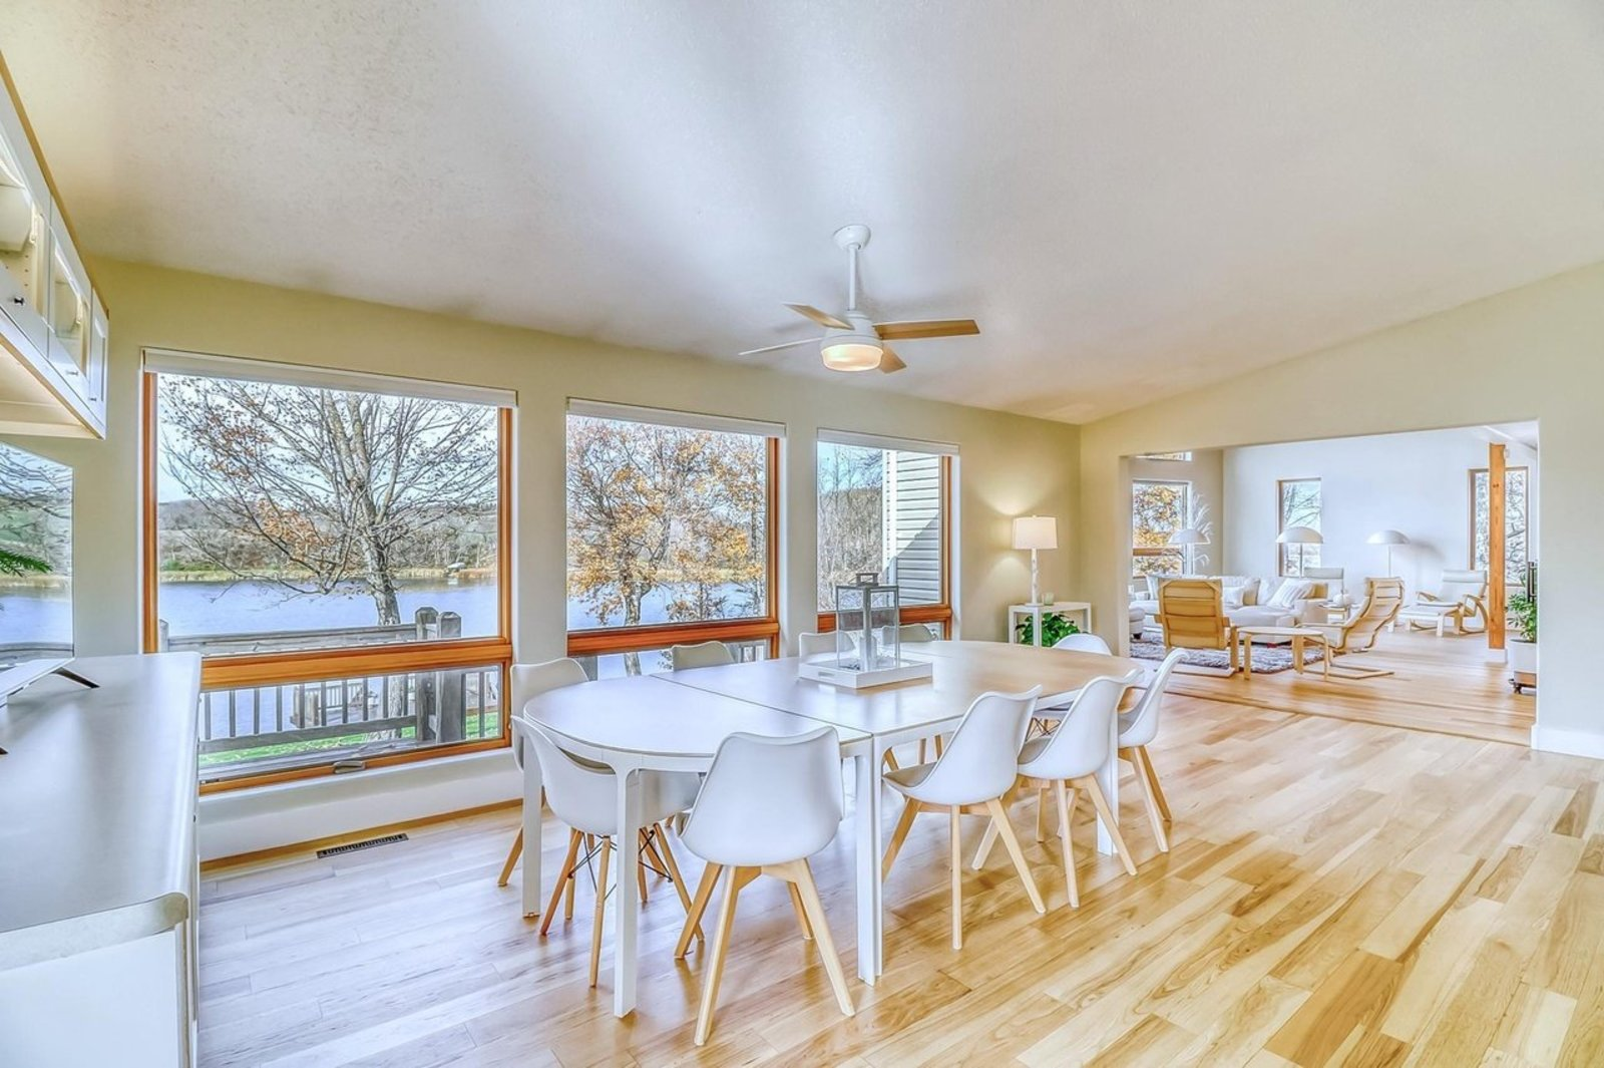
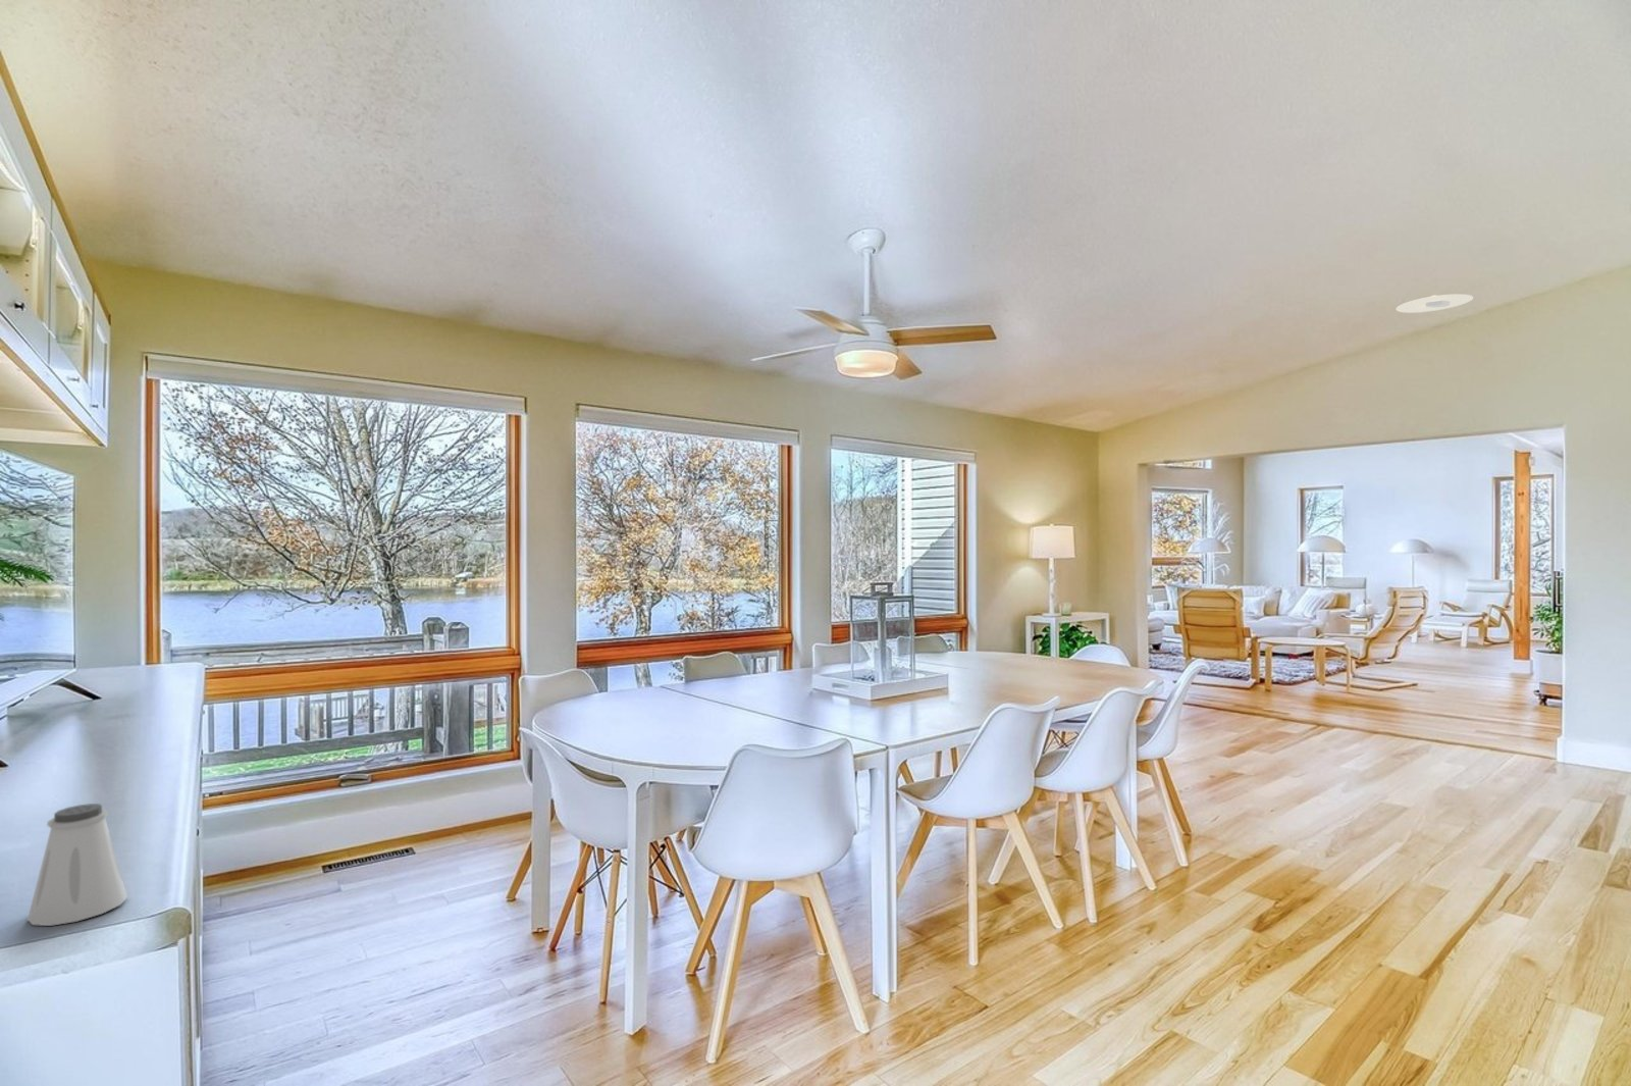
+ recessed light [1396,292,1473,314]
+ saltshaker [27,802,128,927]
